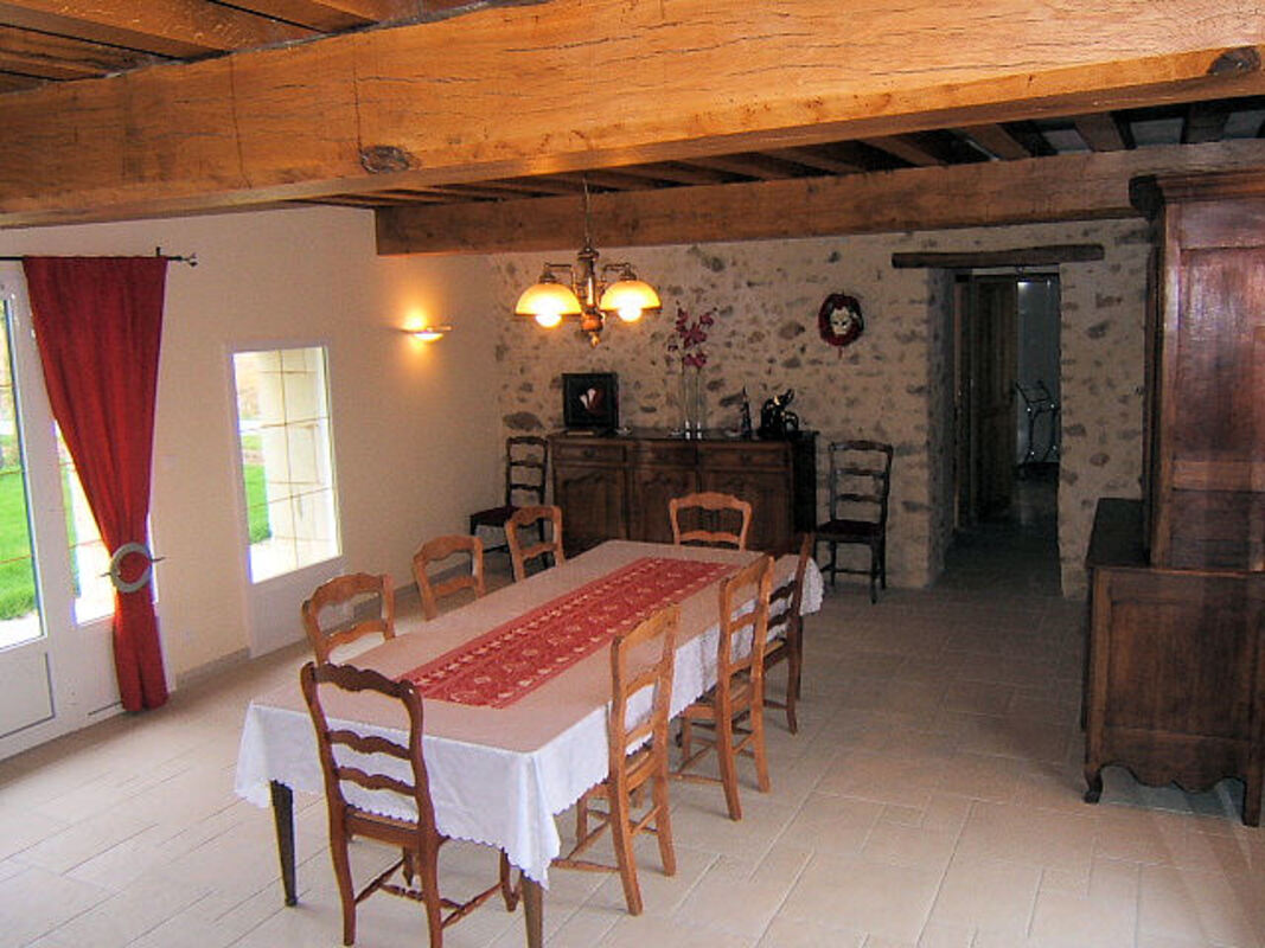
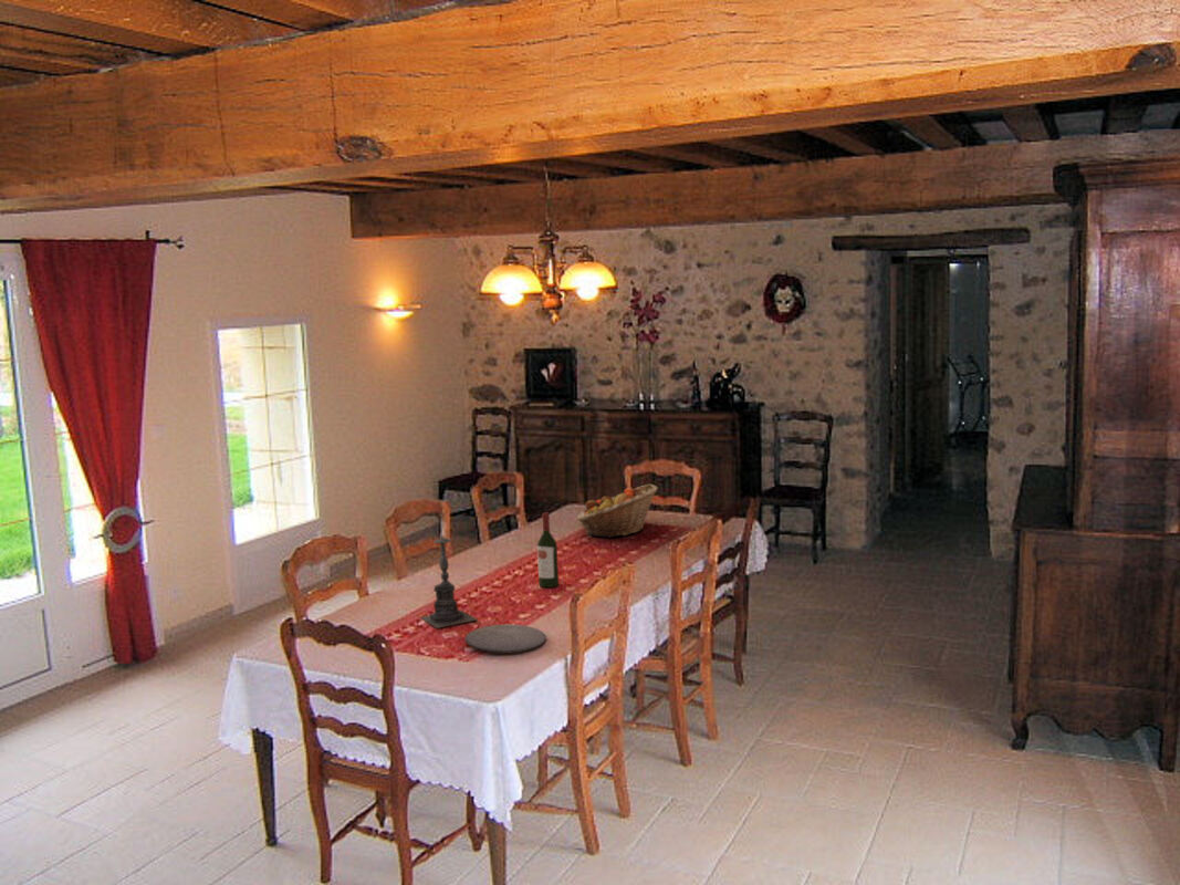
+ wine bottle [536,511,560,589]
+ plate [463,623,547,654]
+ candle holder [419,528,478,629]
+ fruit basket [576,483,659,539]
